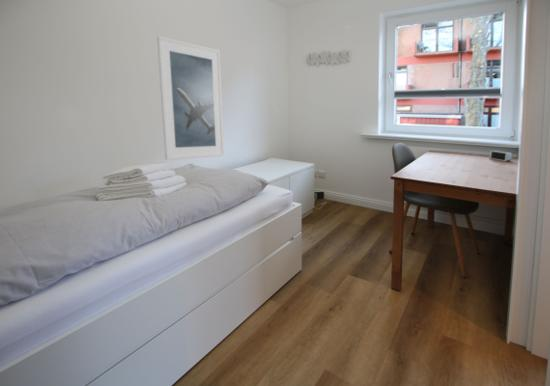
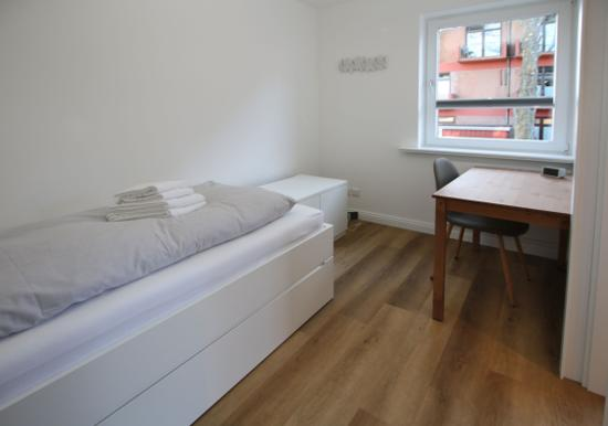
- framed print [156,35,225,161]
